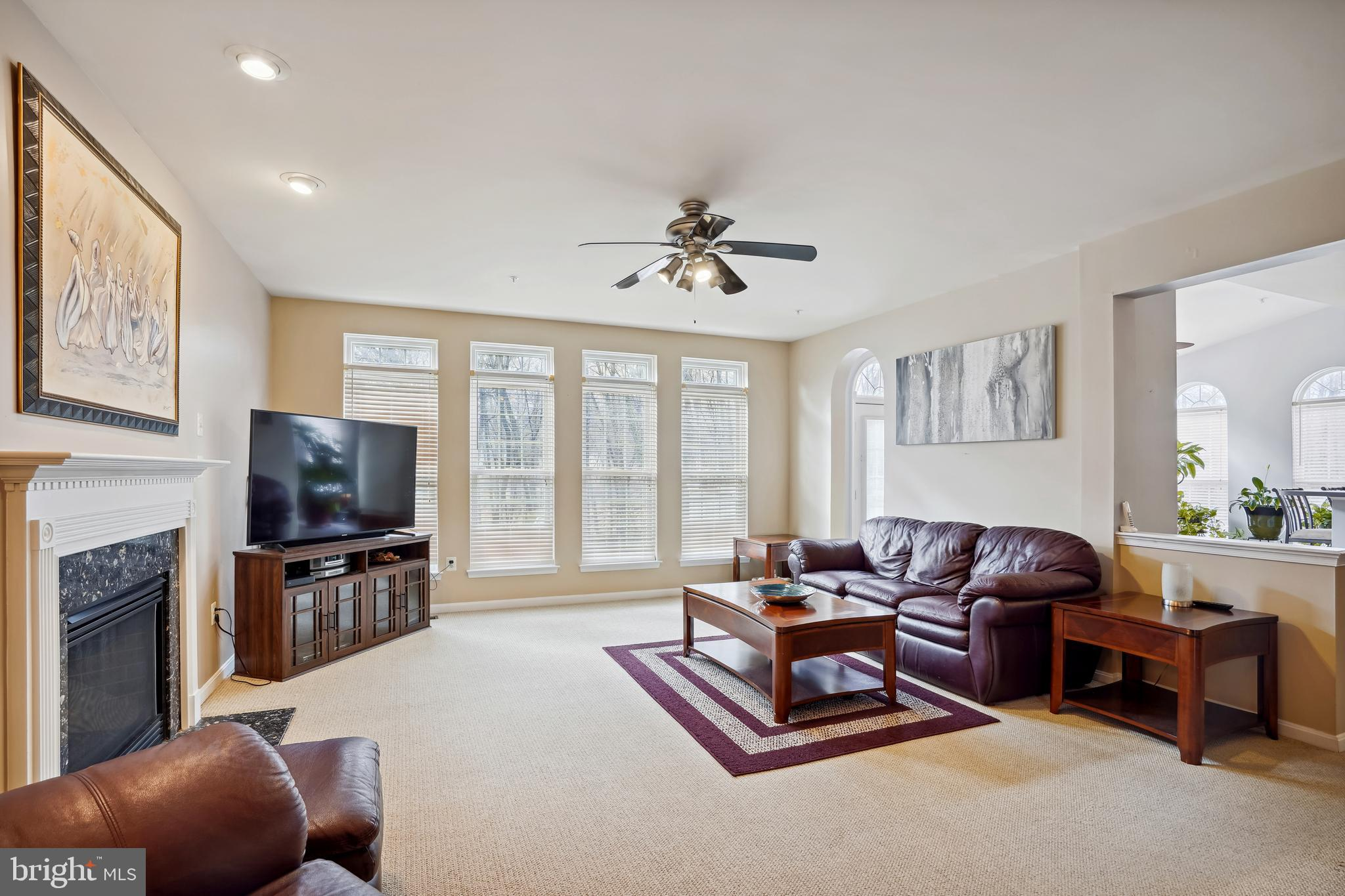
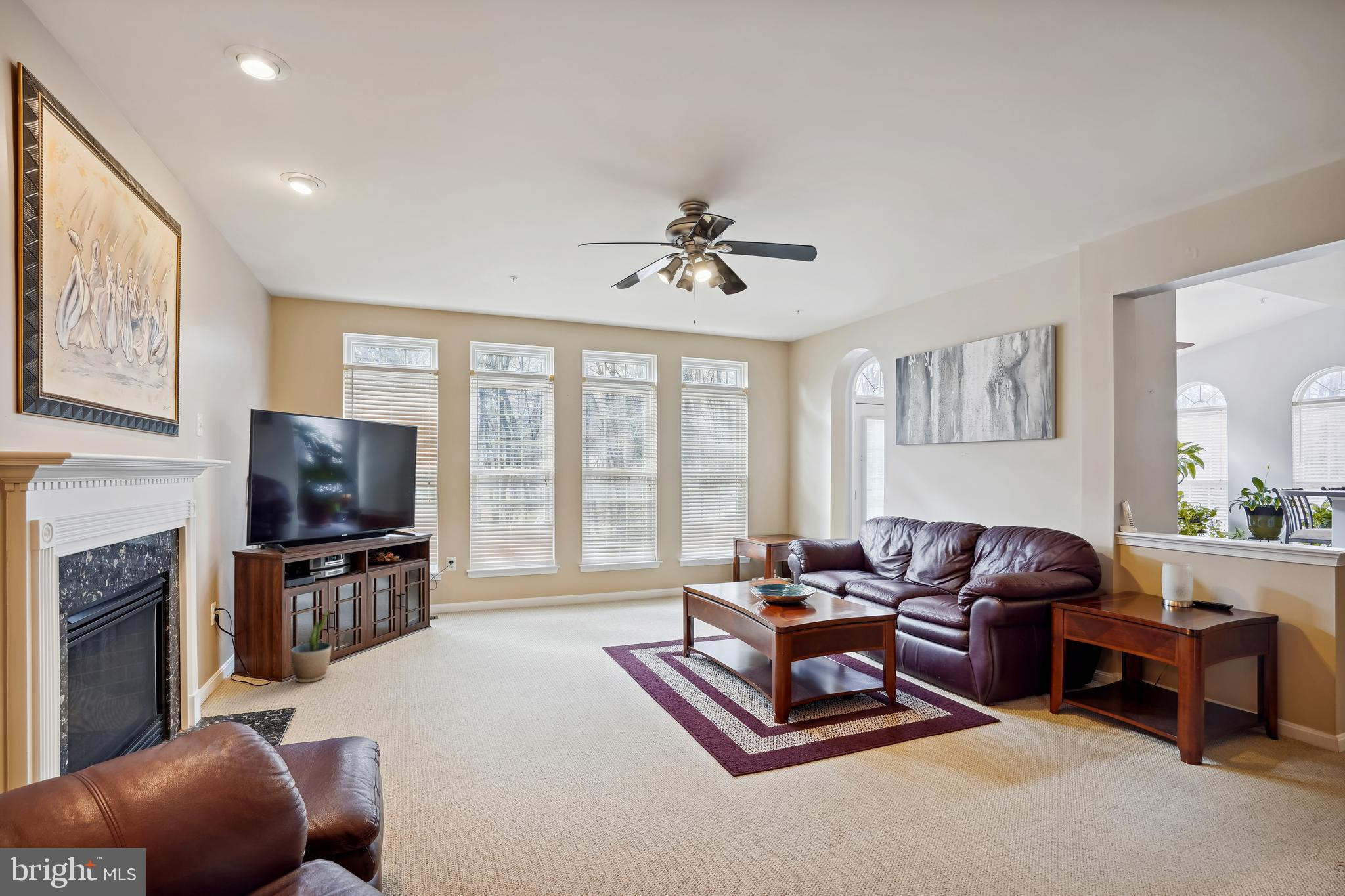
+ potted plant [290,610,332,683]
